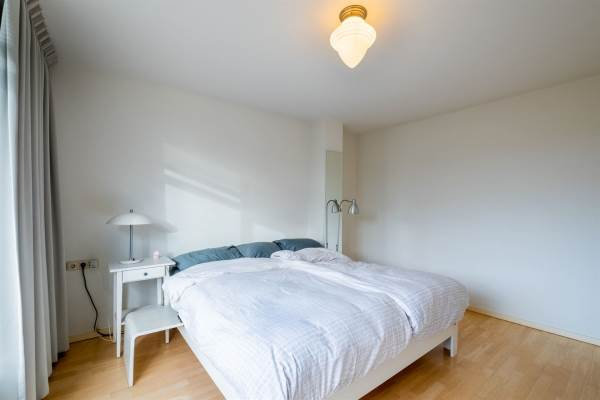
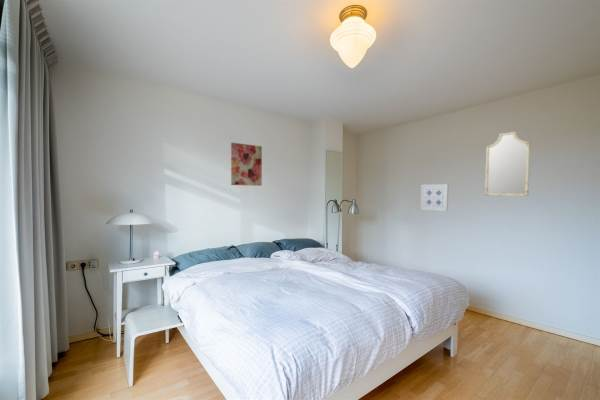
+ wall art [230,142,263,187]
+ wall art [420,183,449,212]
+ home mirror [484,131,531,197]
